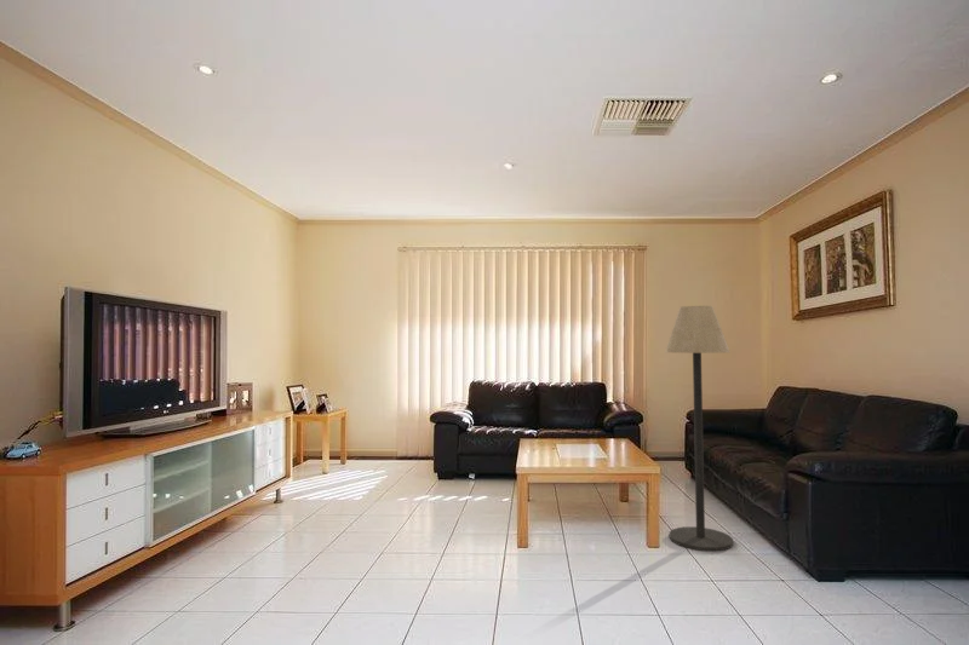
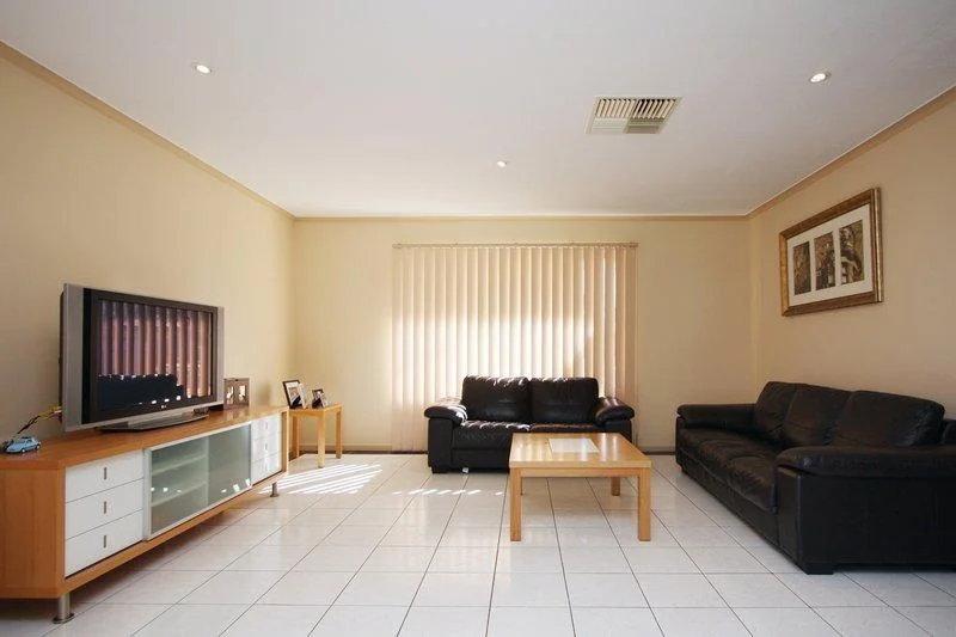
- floor lamp [664,305,735,552]
